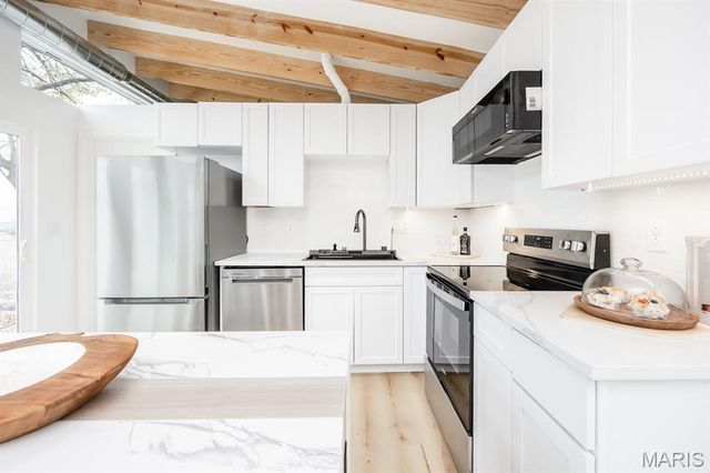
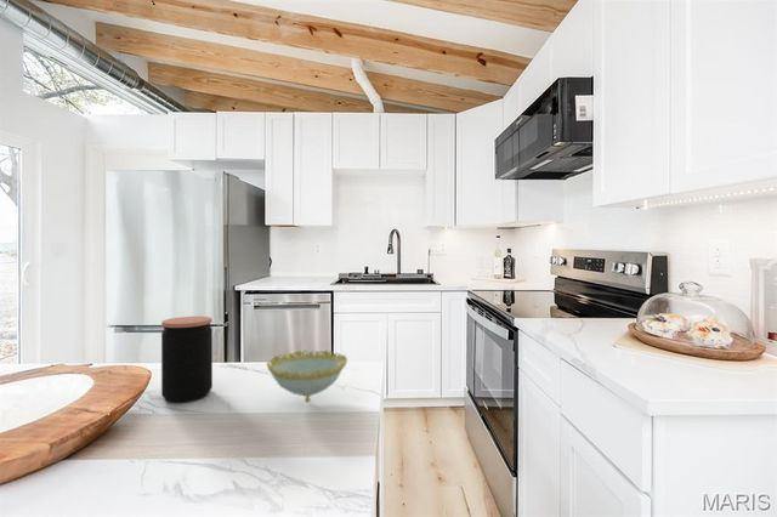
+ decorative bowl [266,348,348,404]
+ coffee jar [160,316,214,404]
